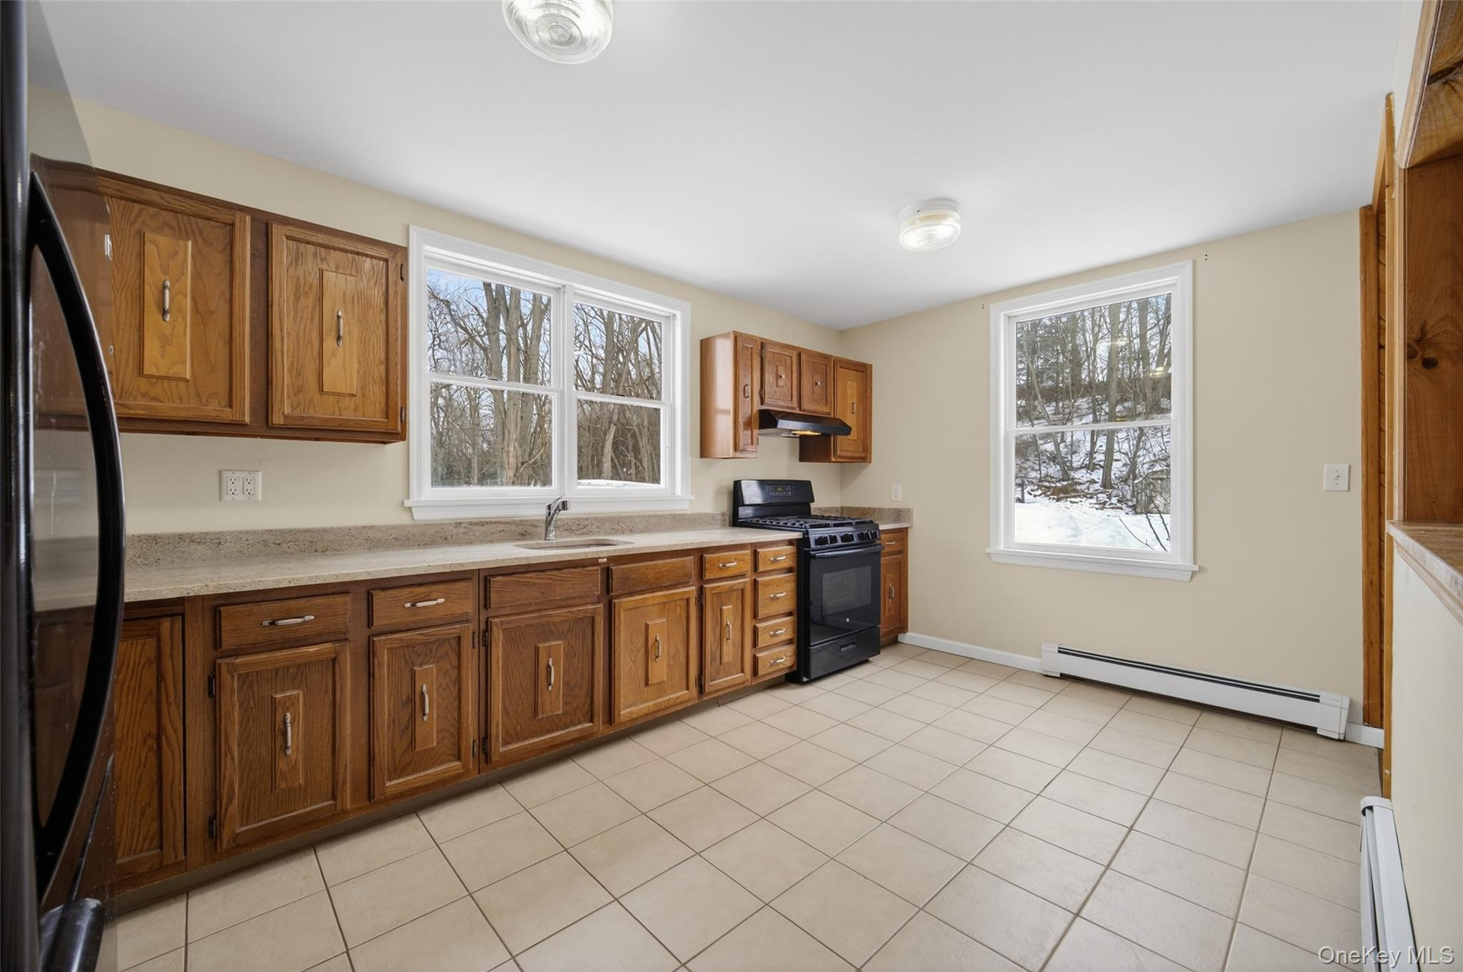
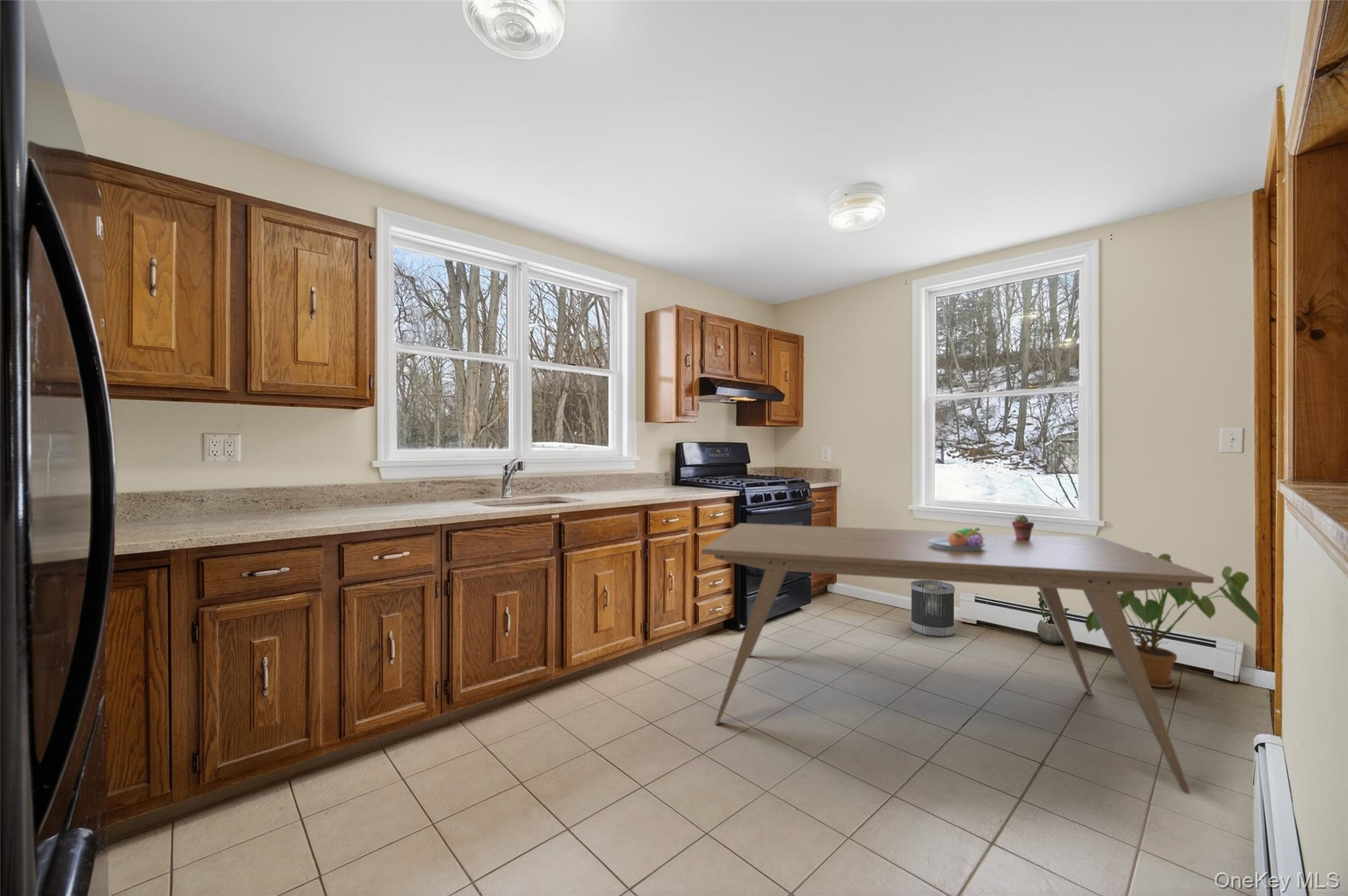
+ fruit bowl [929,527,986,551]
+ potted succulent [1012,514,1035,540]
+ house plant [1085,552,1262,688]
+ wastebasket [910,580,955,638]
+ dining table [701,522,1214,795]
+ potted plant [1037,591,1070,645]
